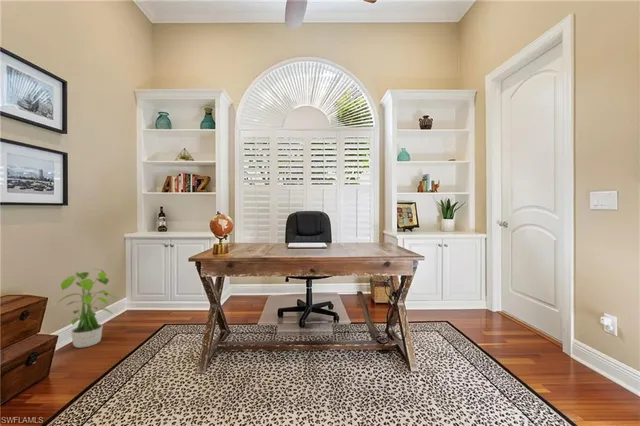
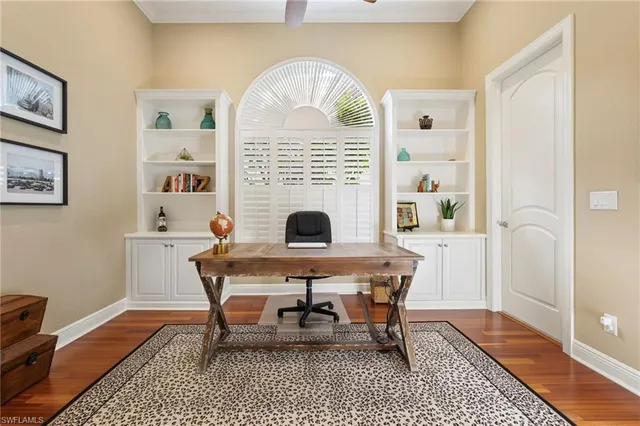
- potted plant [53,268,118,349]
